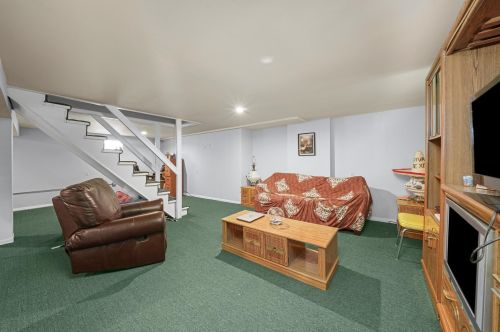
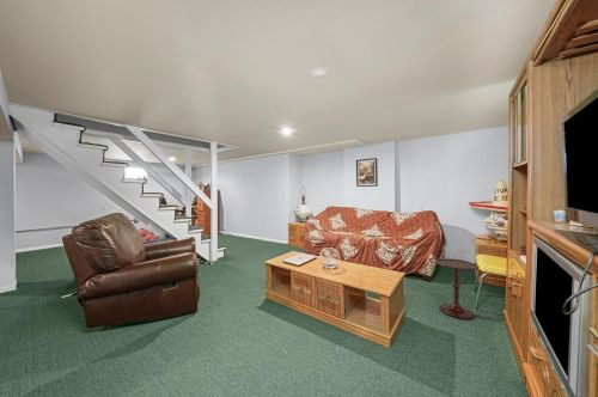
+ side table [434,257,480,320]
